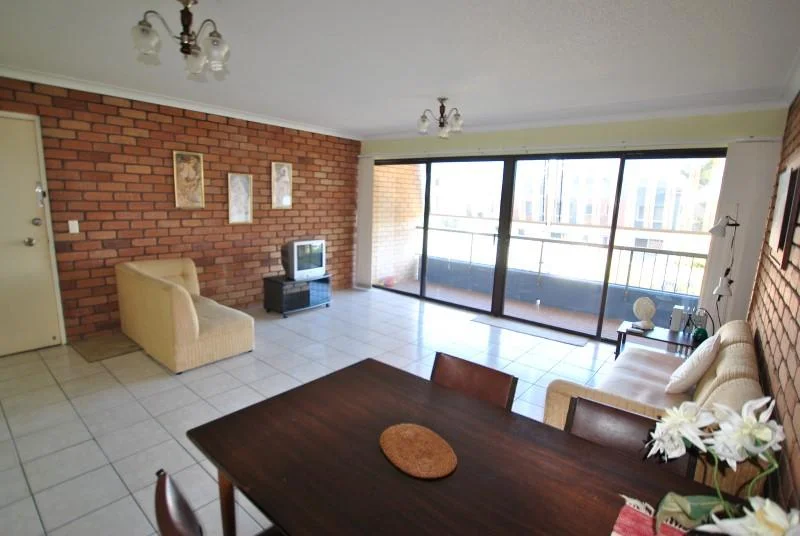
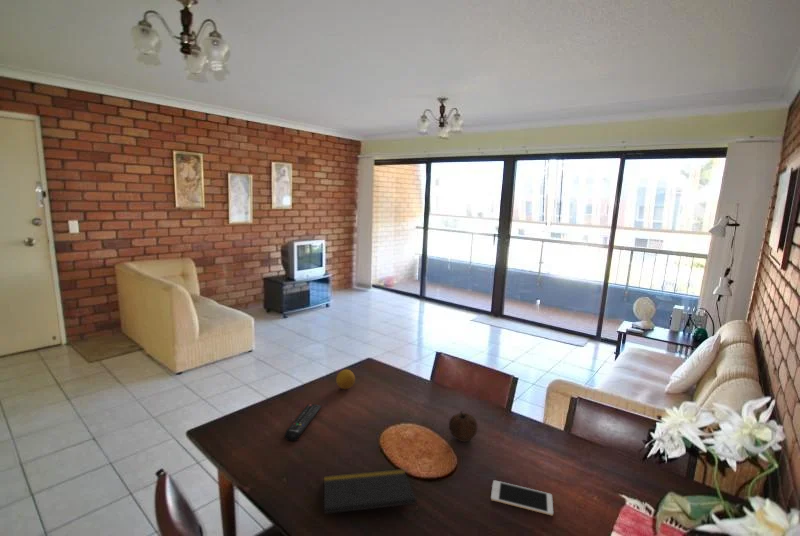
+ fruit [335,369,356,390]
+ notepad [323,468,419,515]
+ cell phone [490,479,554,517]
+ remote control [284,403,323,442]
+ fruit [448,410,478,443]
